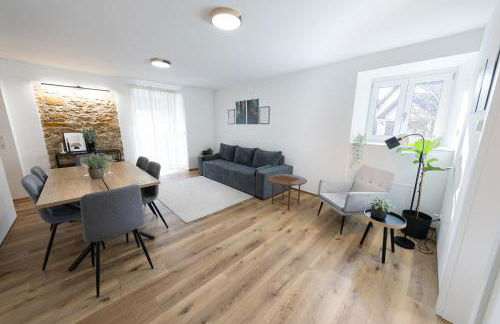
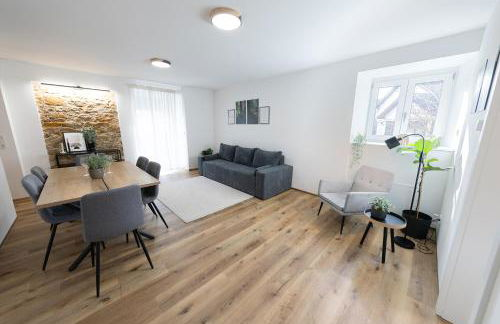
- side table [266,173,308,211]
